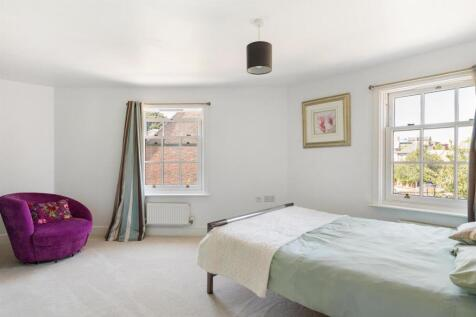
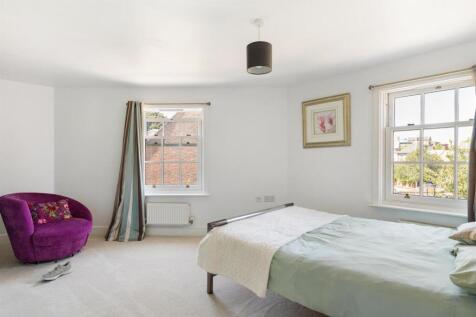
+ sneaker [40,260,73,281]
